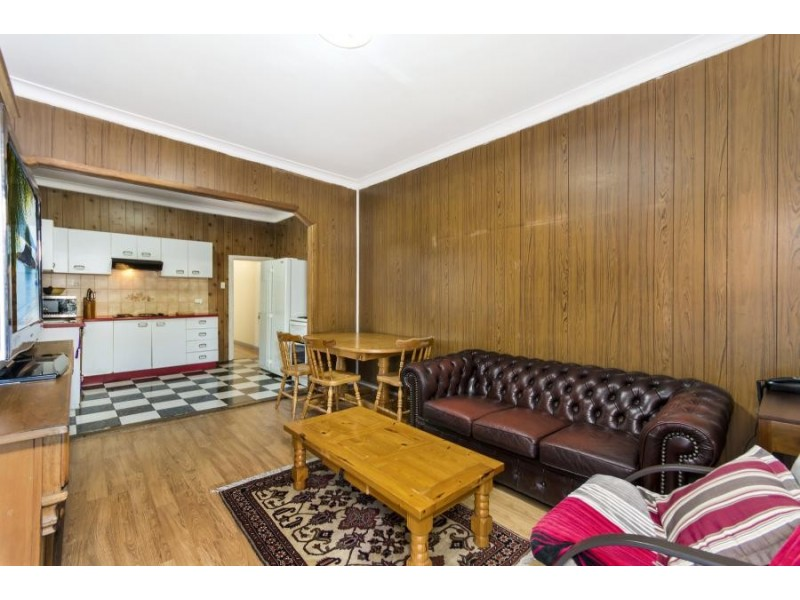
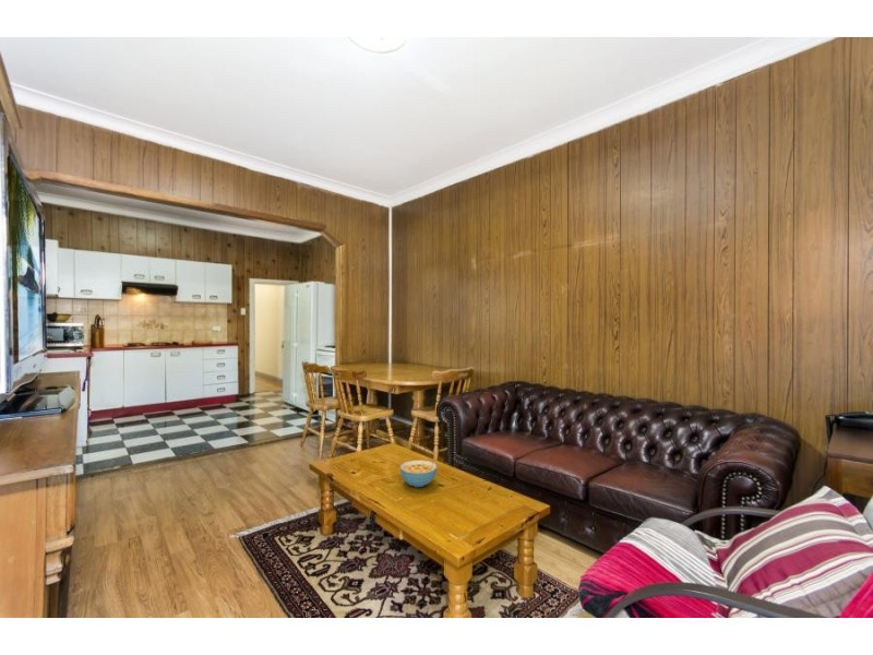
+ cereal bowl [399,460,439,488]
